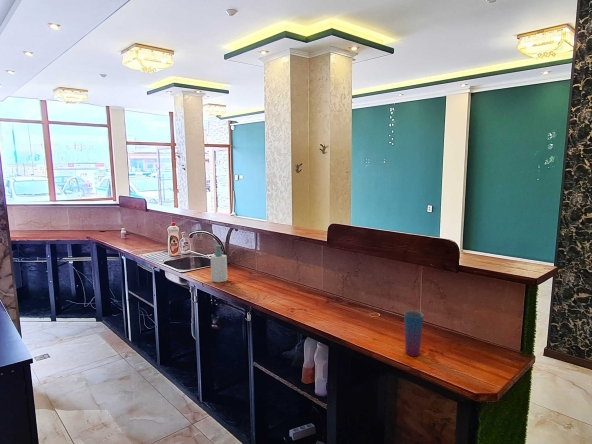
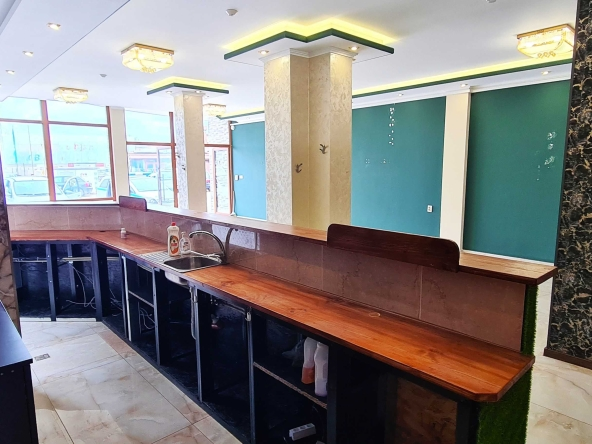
- cup [403,310,425,357]
- soap bottle [210,244,228,283]
